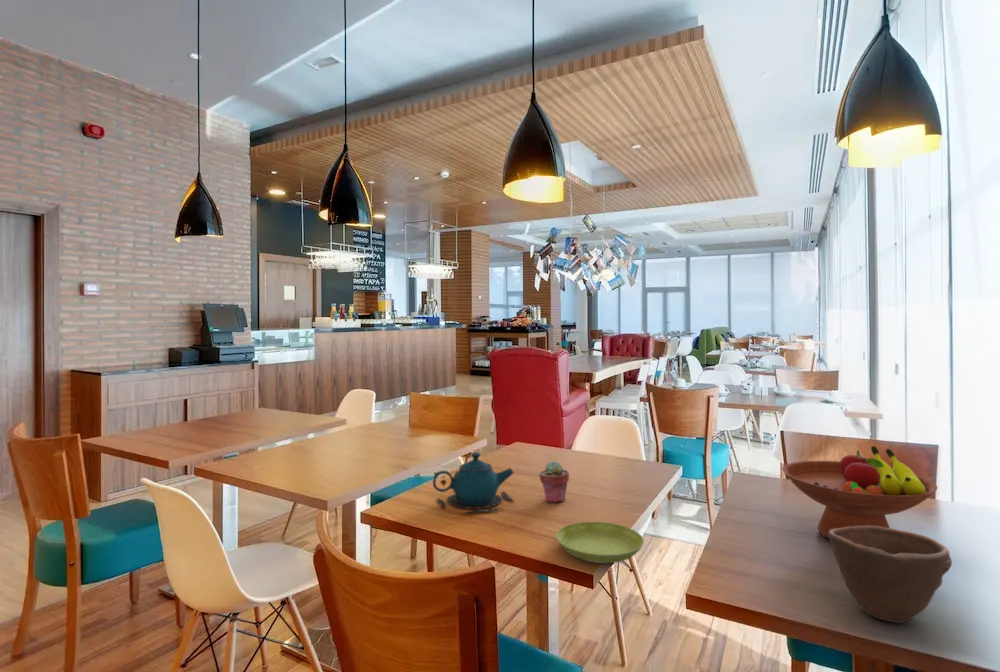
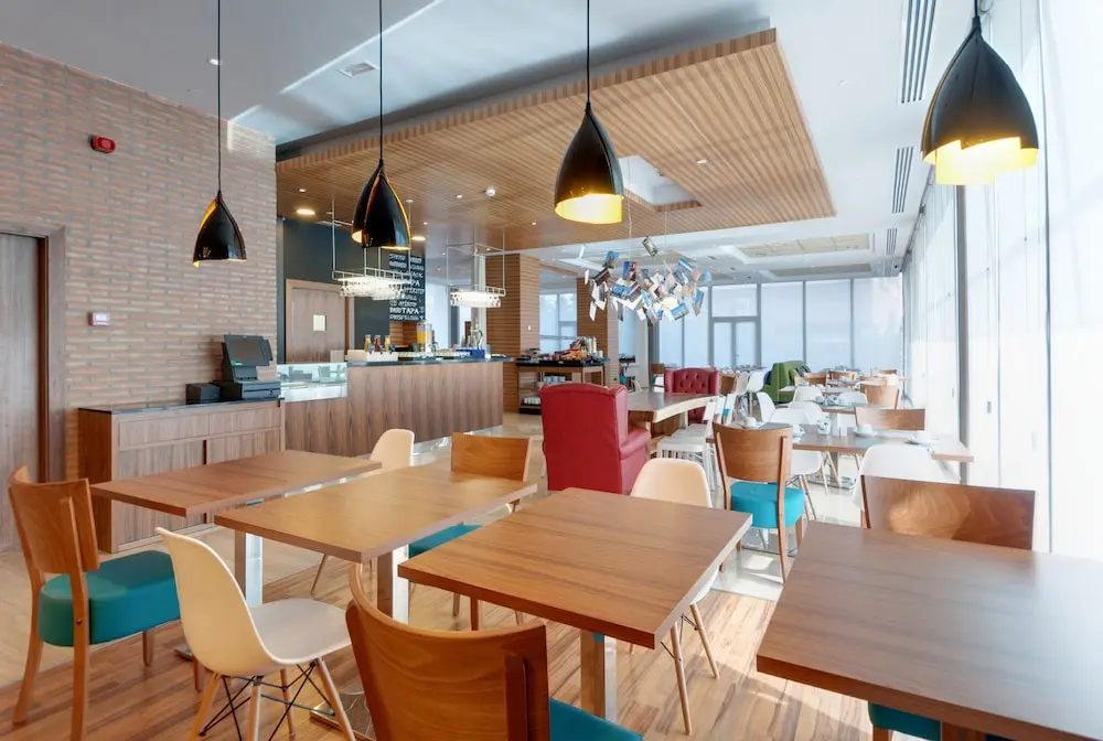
- bowl [829,526,953,624]
- teapot [432,451,515,515]
- fruit bowl [781,445,938,540]
- saucer [555,521,645,564]
- potted succulent [538,460,570,503]
